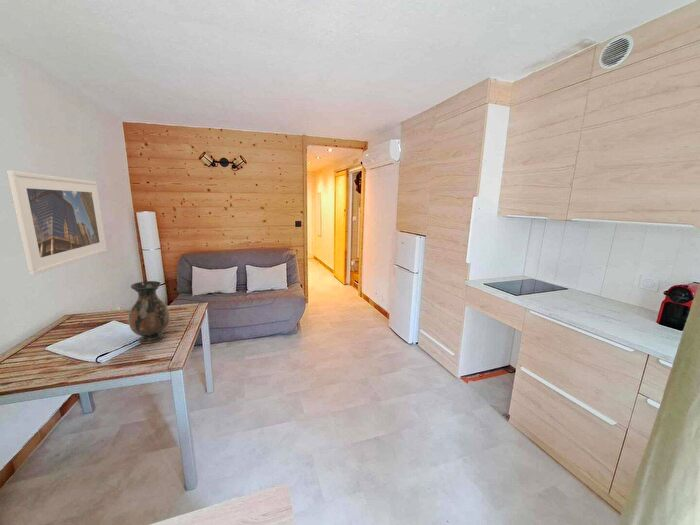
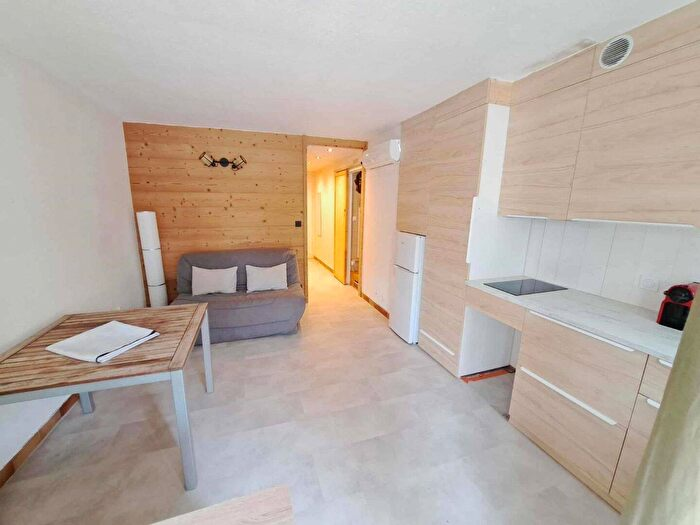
- vase [128,280,171,344]
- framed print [6,170,108,276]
